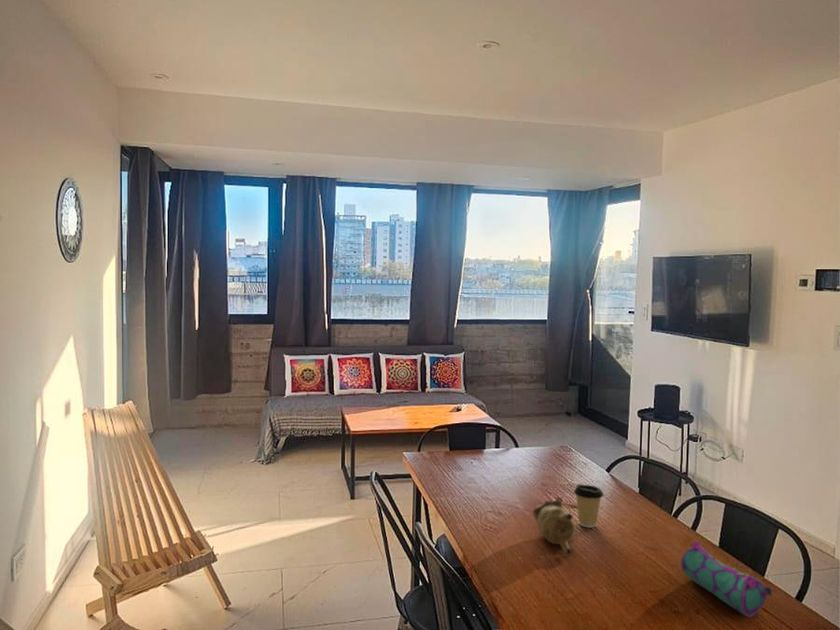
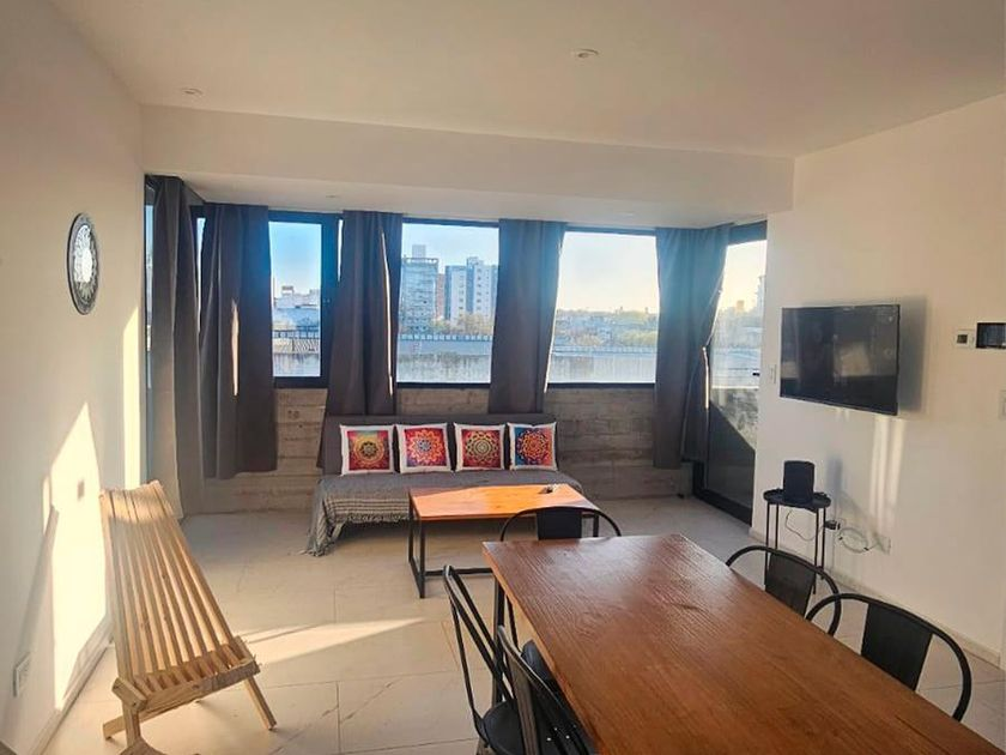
- coffee cup [573,483,604,528]
- teapot [532,496,576,556]
- pencil case [680,541,773,618]
